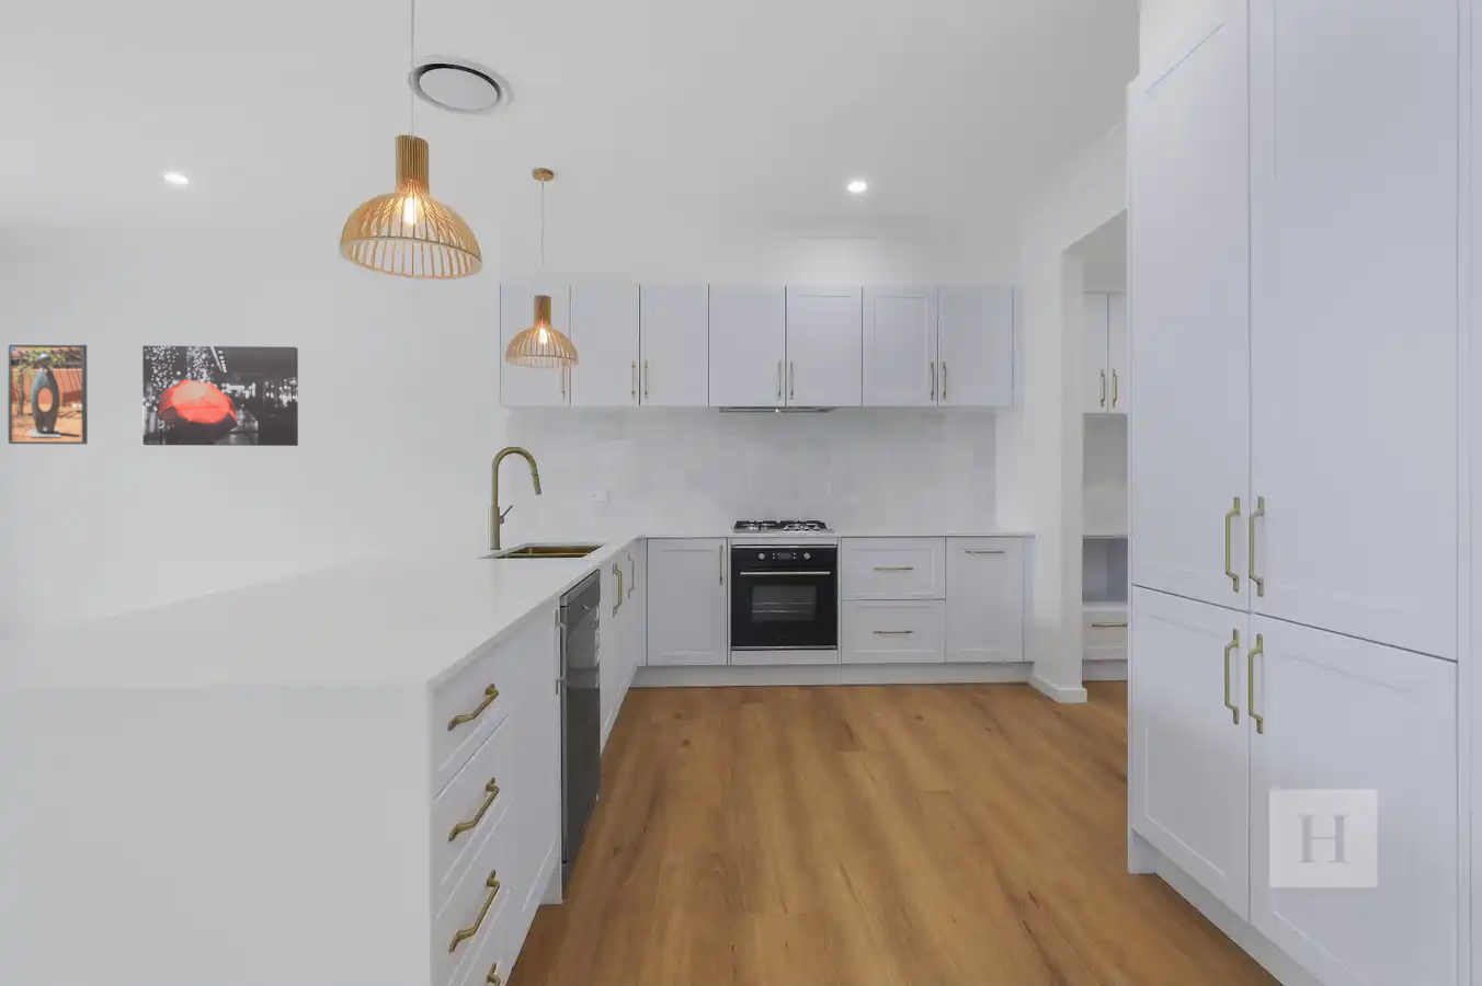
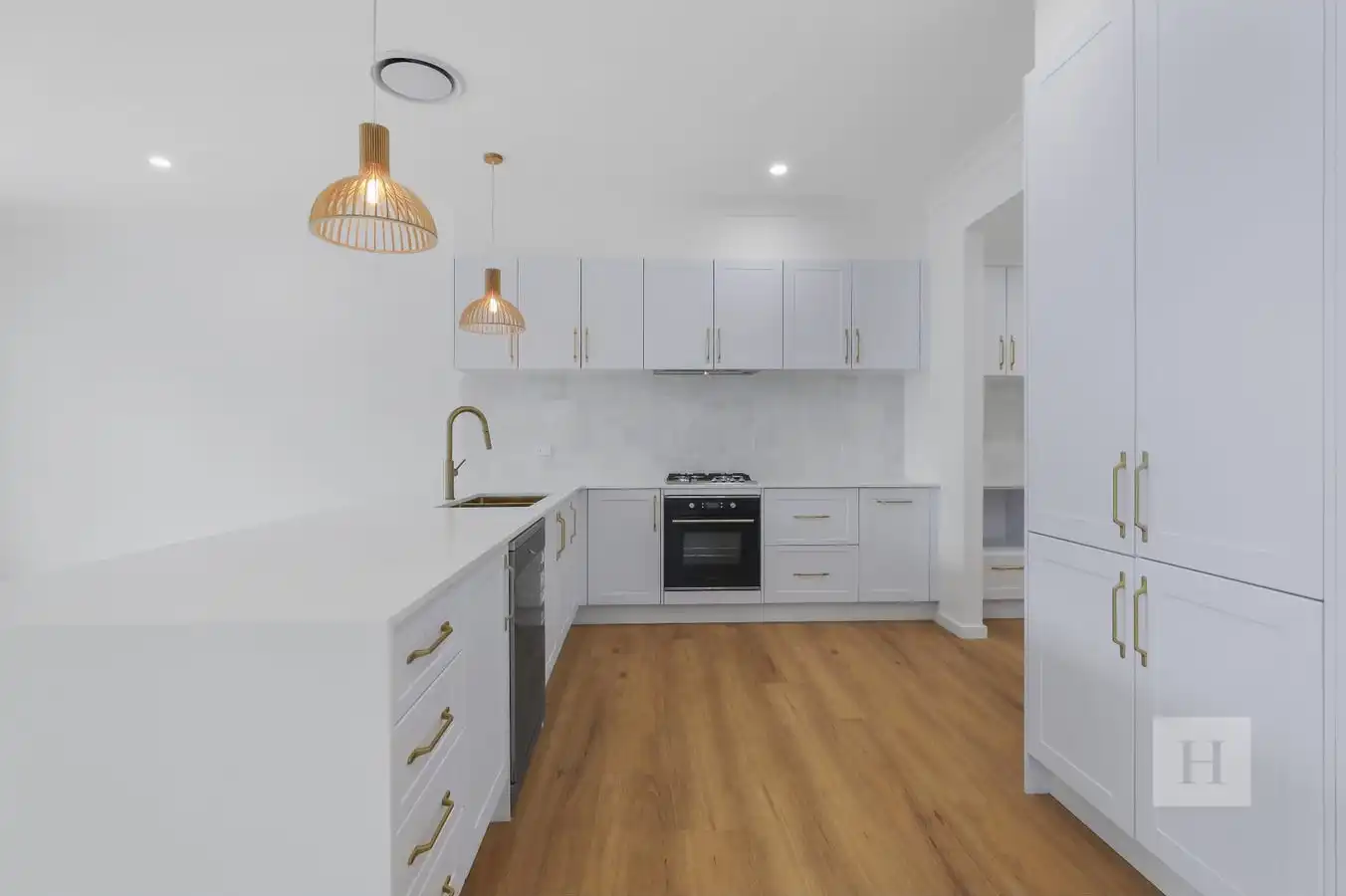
- wall art [141,346,299,447]
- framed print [7,343,89,445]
